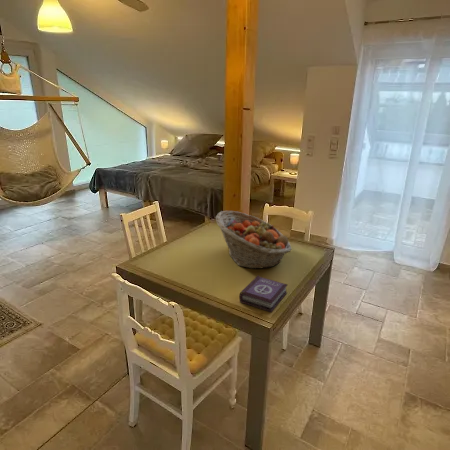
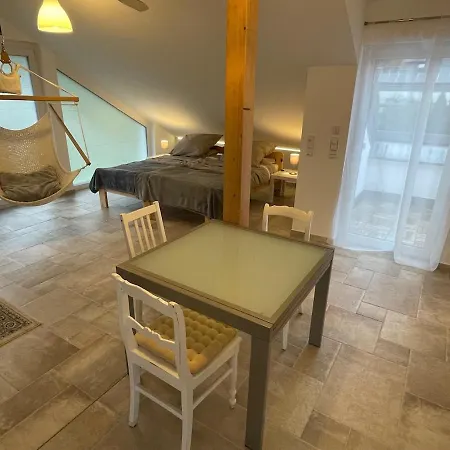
- fruit basket [214,210,292,270]
- book [238,274,288,313]
